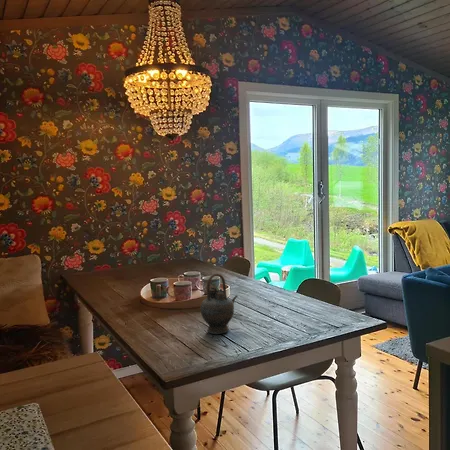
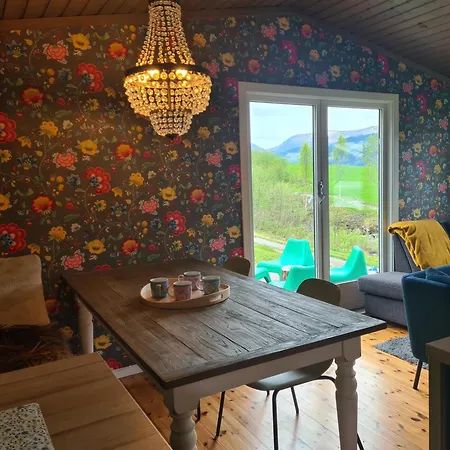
- teapot [200,272,239,335]
